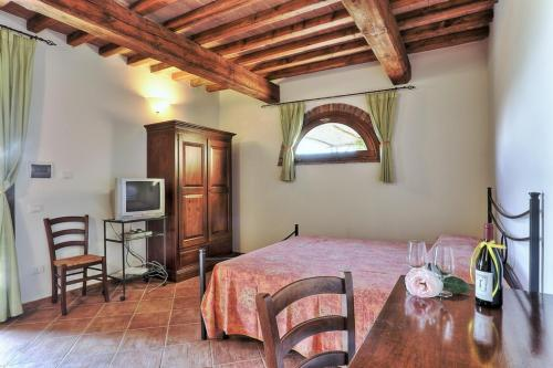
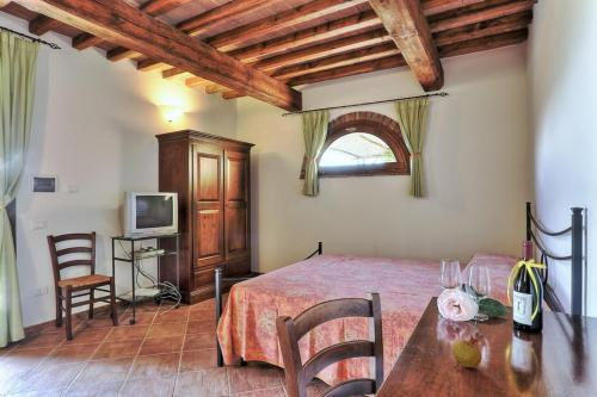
+ fruit [450,334,484,368]
